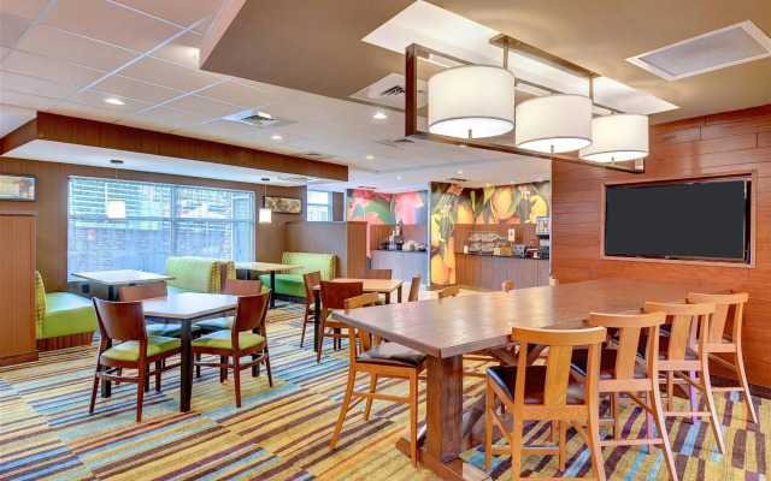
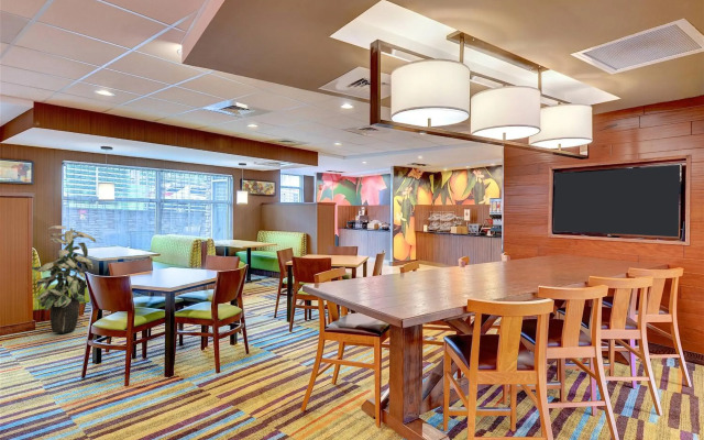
+ indoor plant [30,224,97,334]
